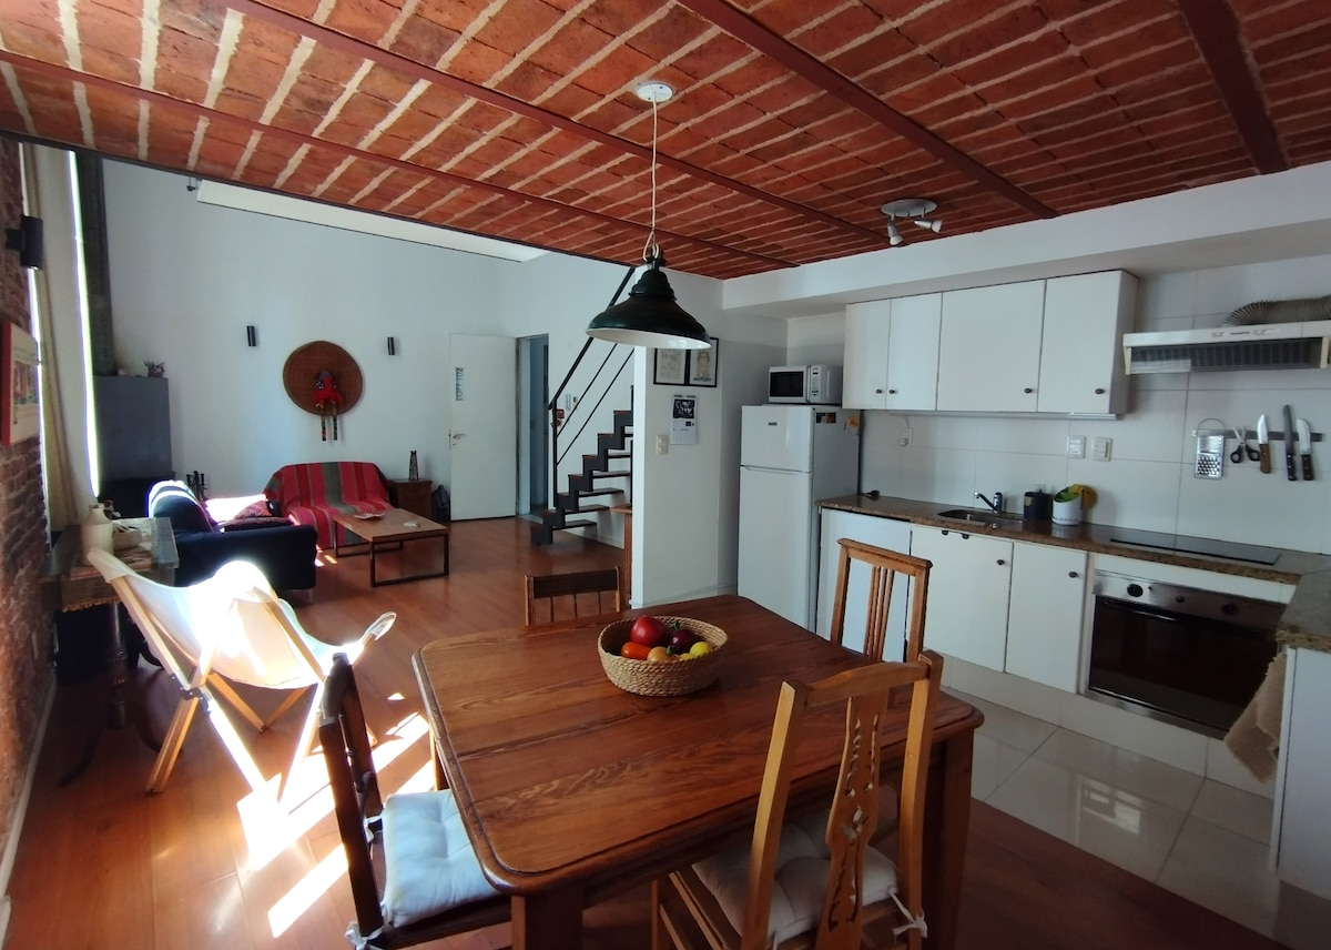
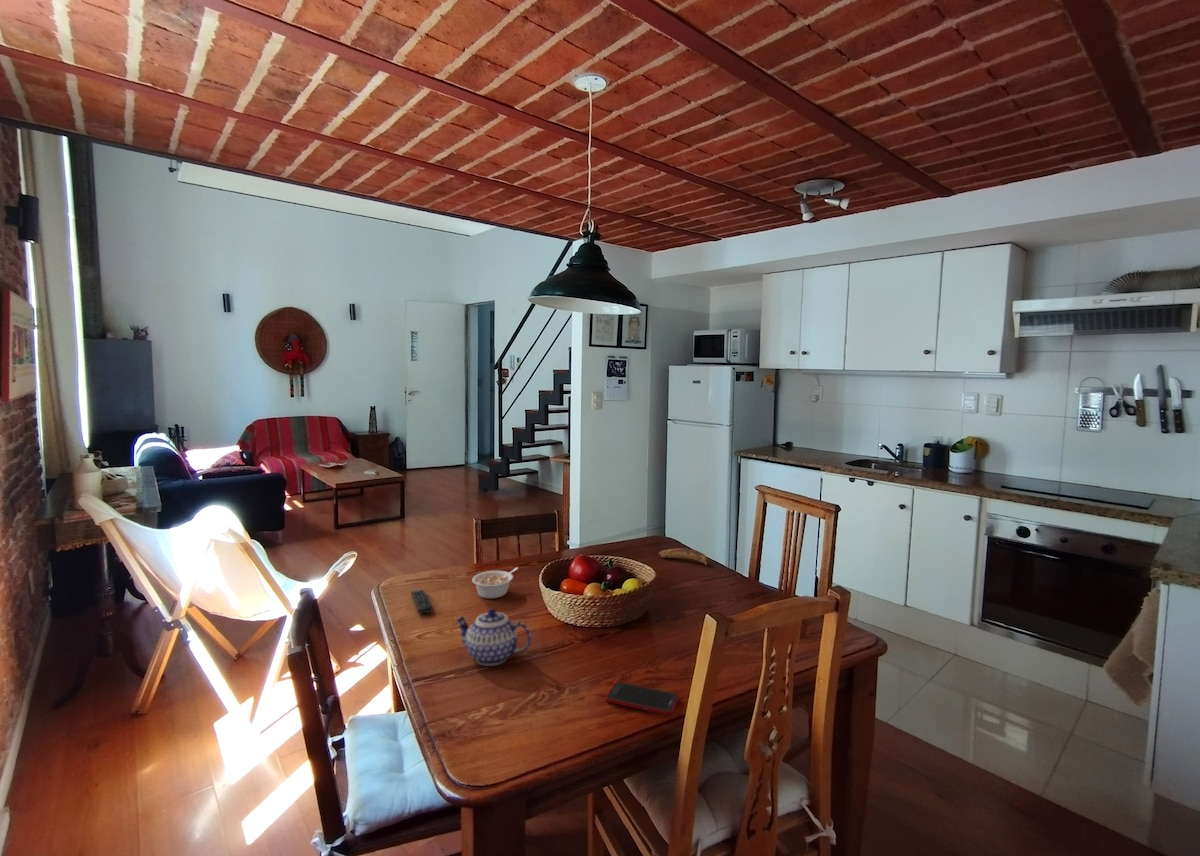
+ remote control [410,589,434,615]
+ banana [658,548,708,567]
+ cell phone [605,681,680,716]
+ teapot [454,608,532,667]
+ legume [471,567,519,599]
